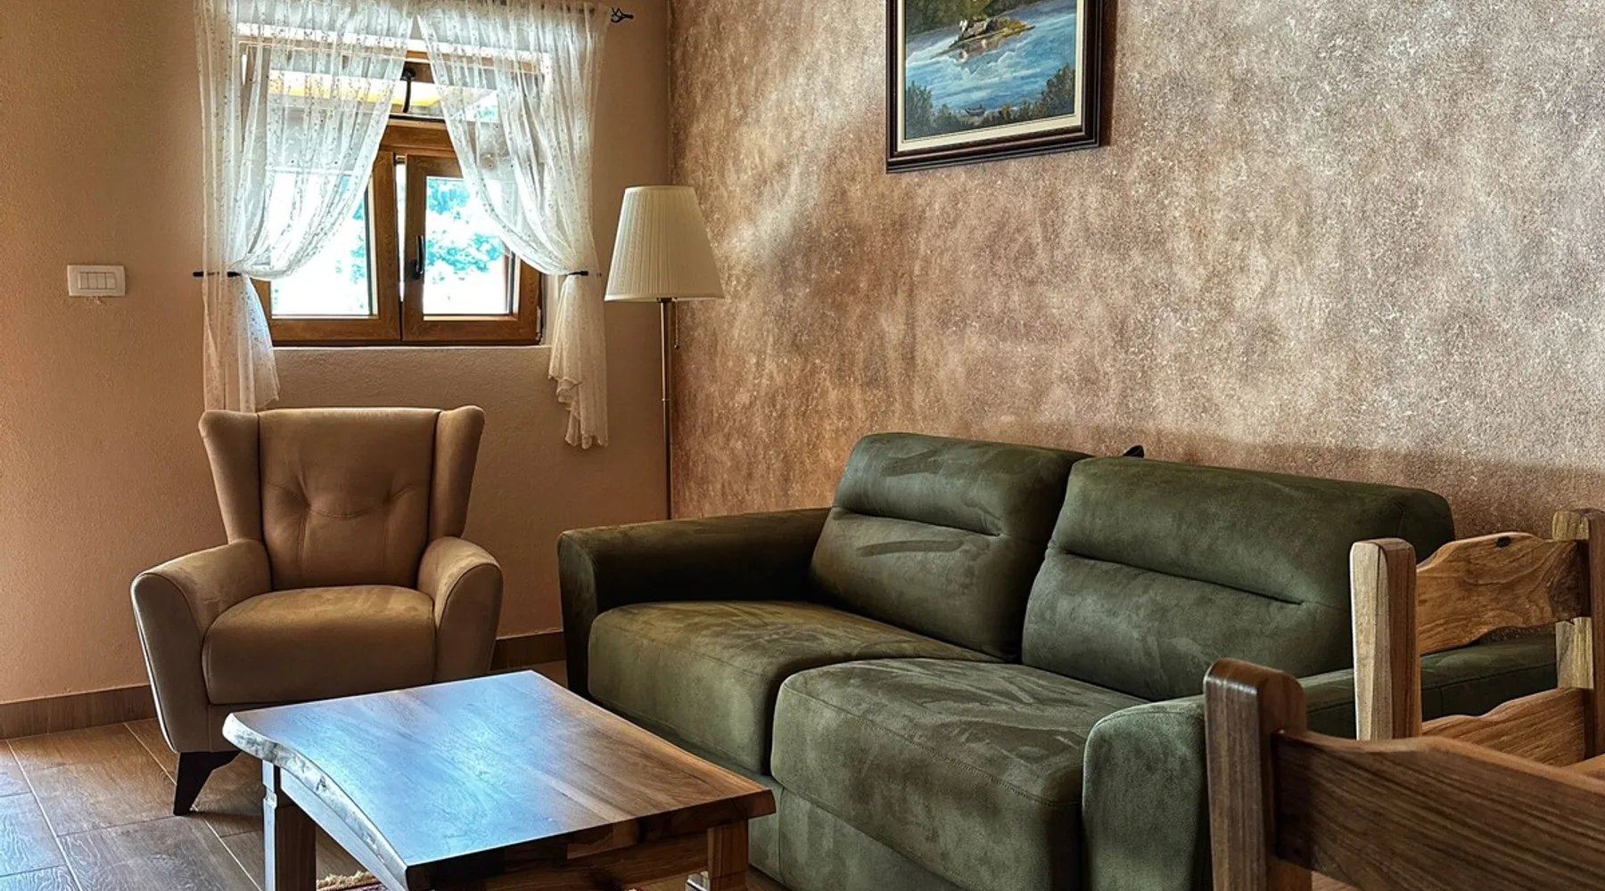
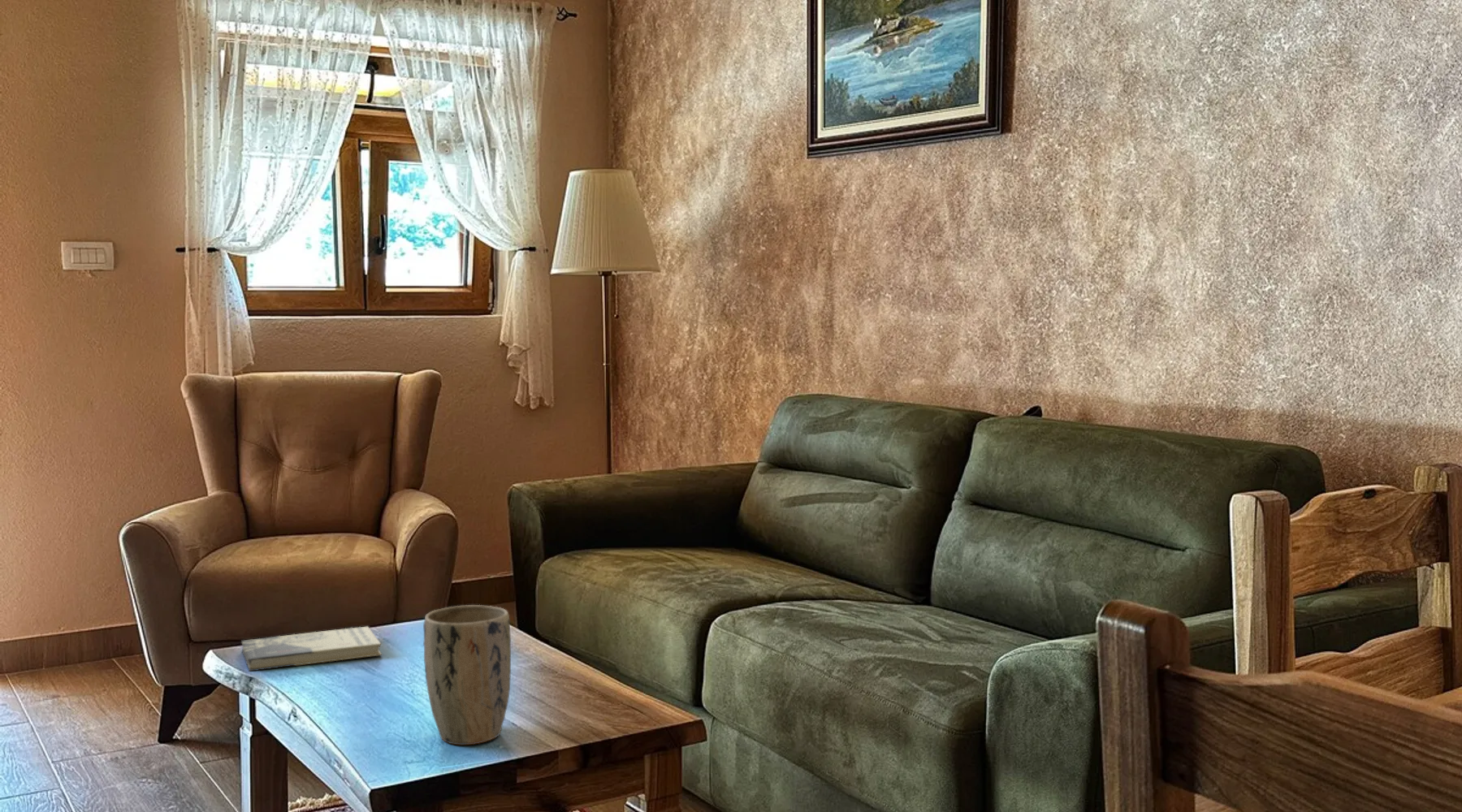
+ plant pot [422,604,512,745]
+ book [240,625,383,672]
